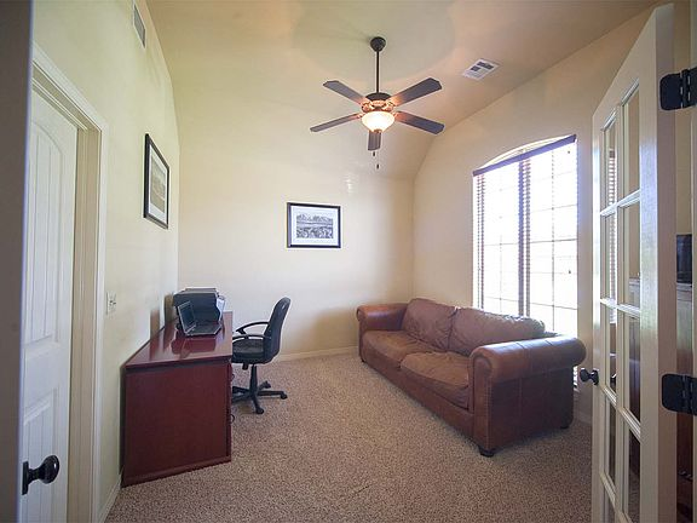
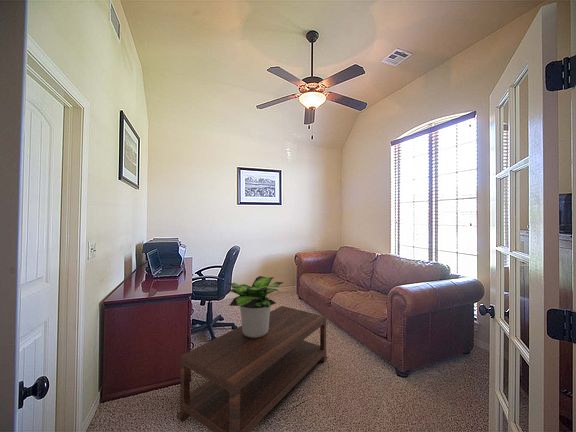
+ coffee table [176,305,328,432]
+ potted plant [225,275,285,338]
